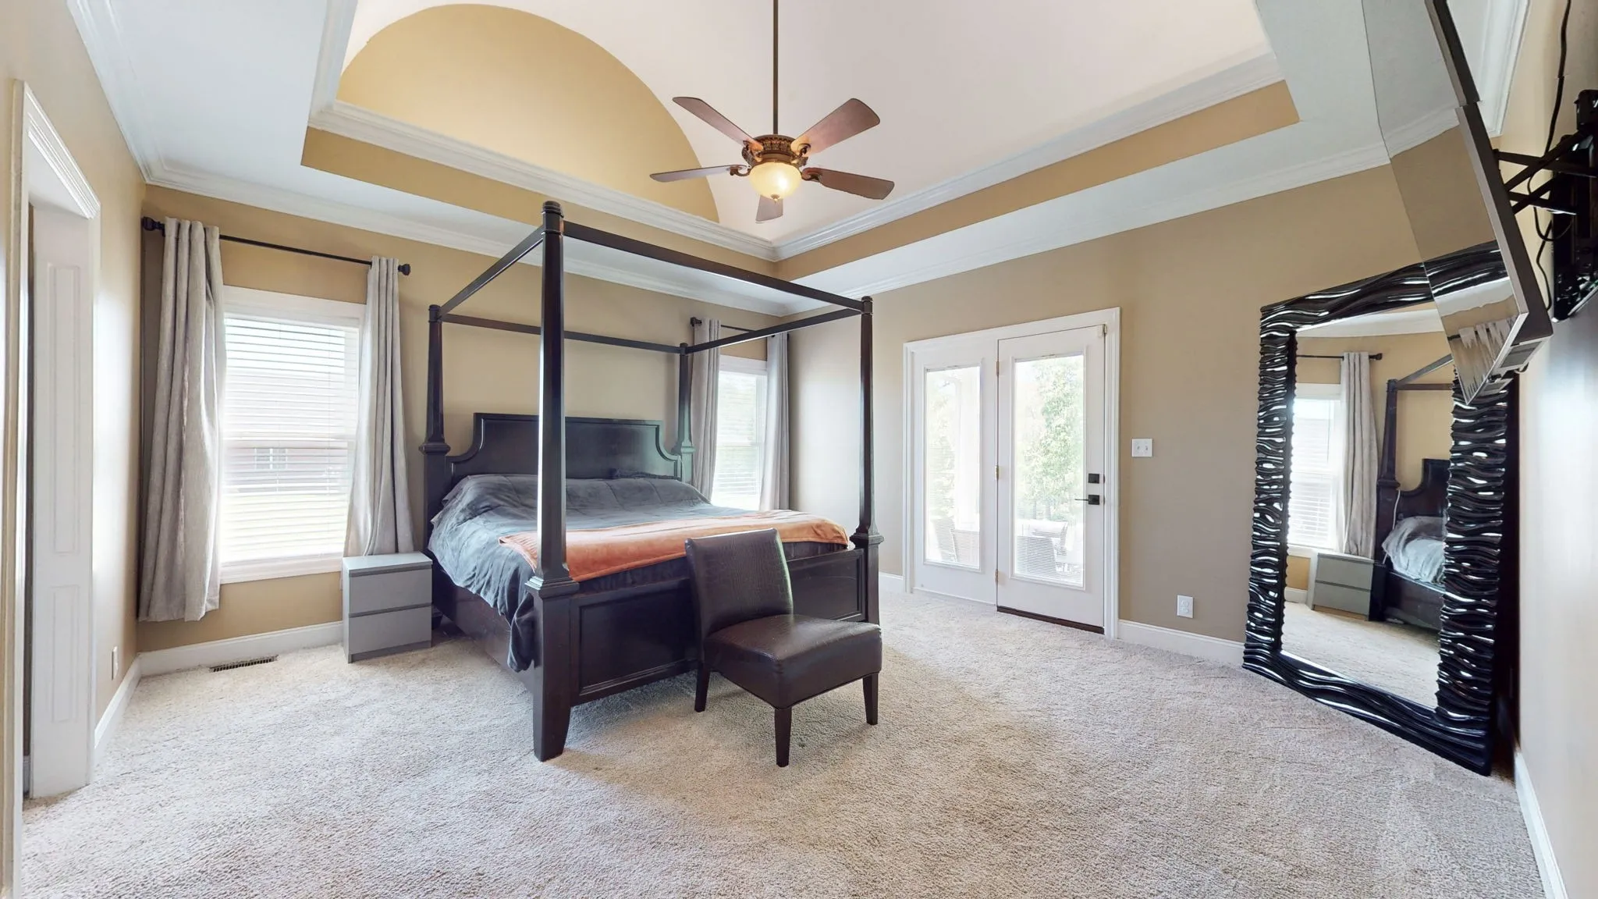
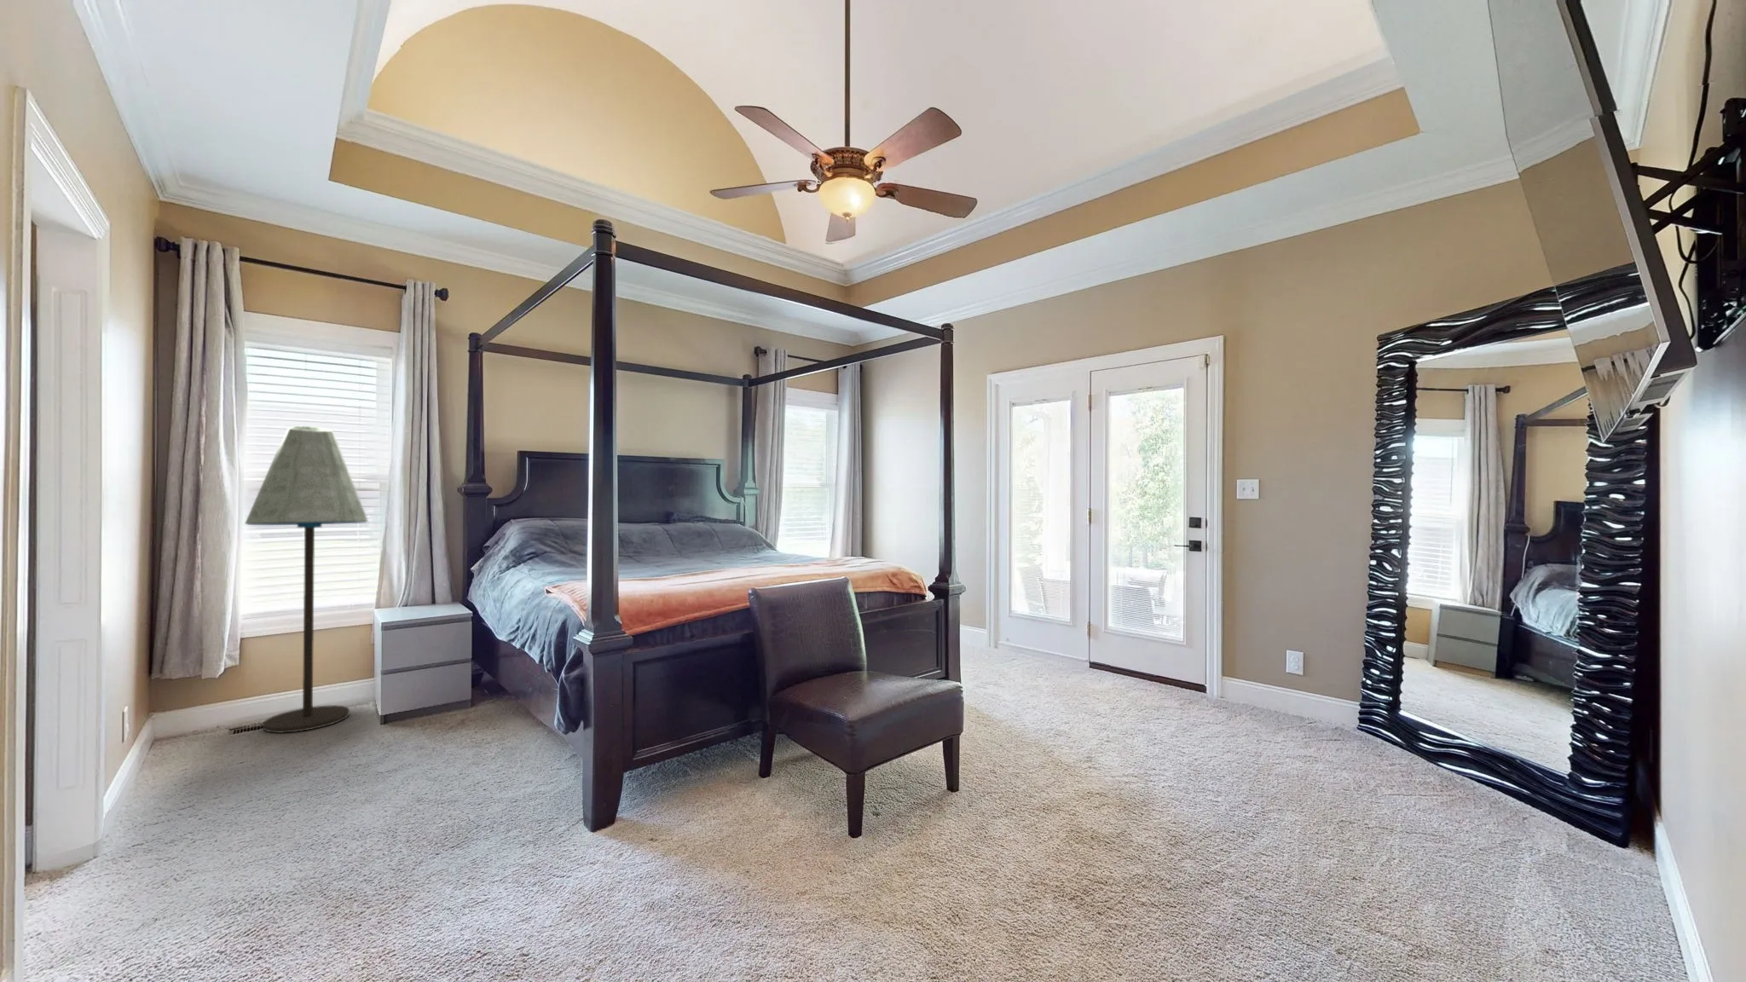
+ floor lamp [243,424,369,734]
